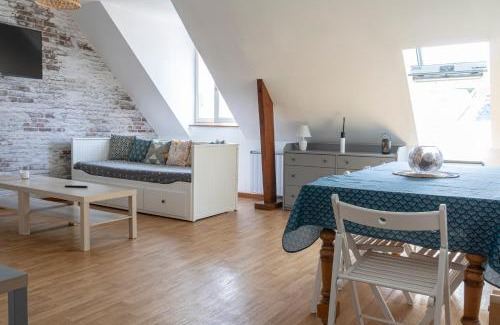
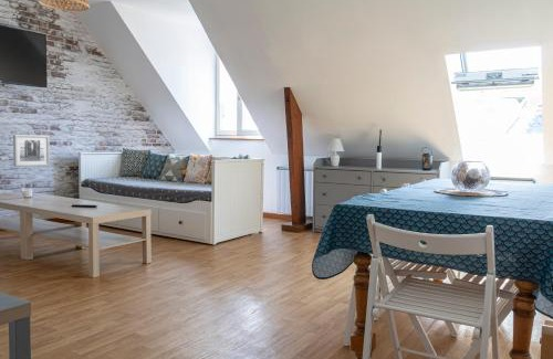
+ wall art [12,134,51,168]
